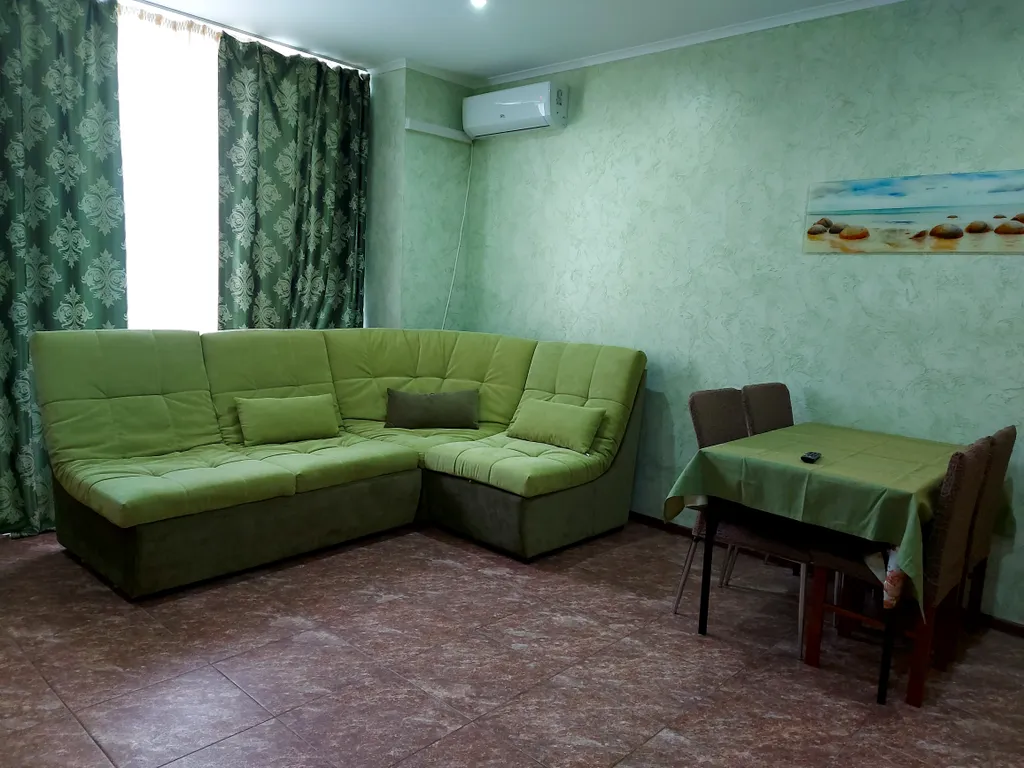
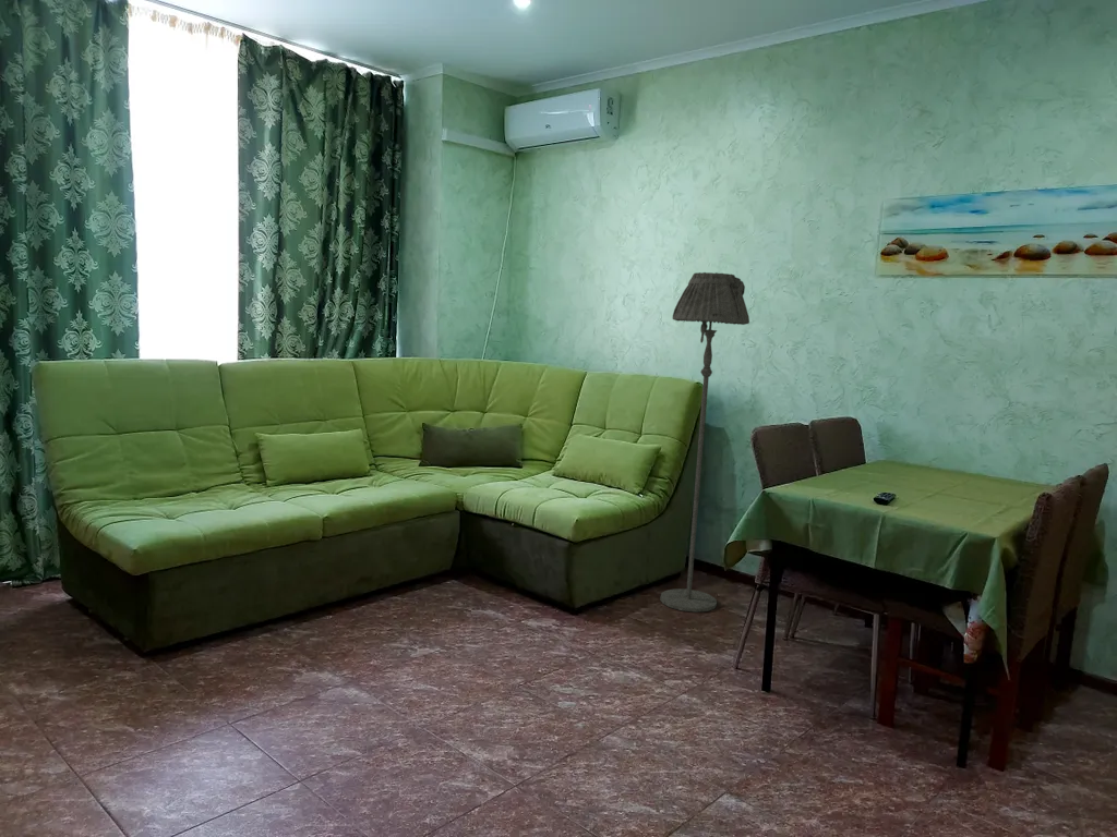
+ floor lamp [659,271,750,614]
